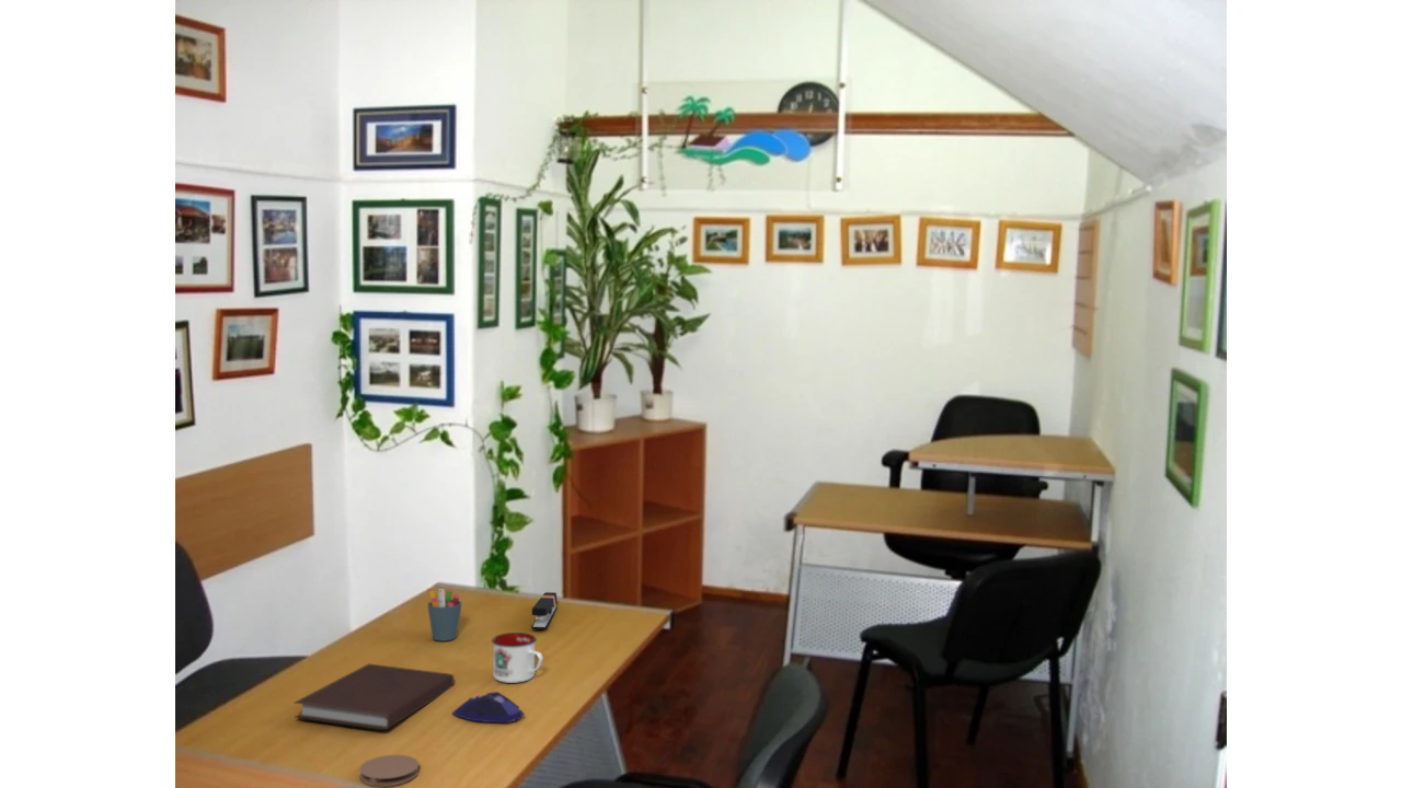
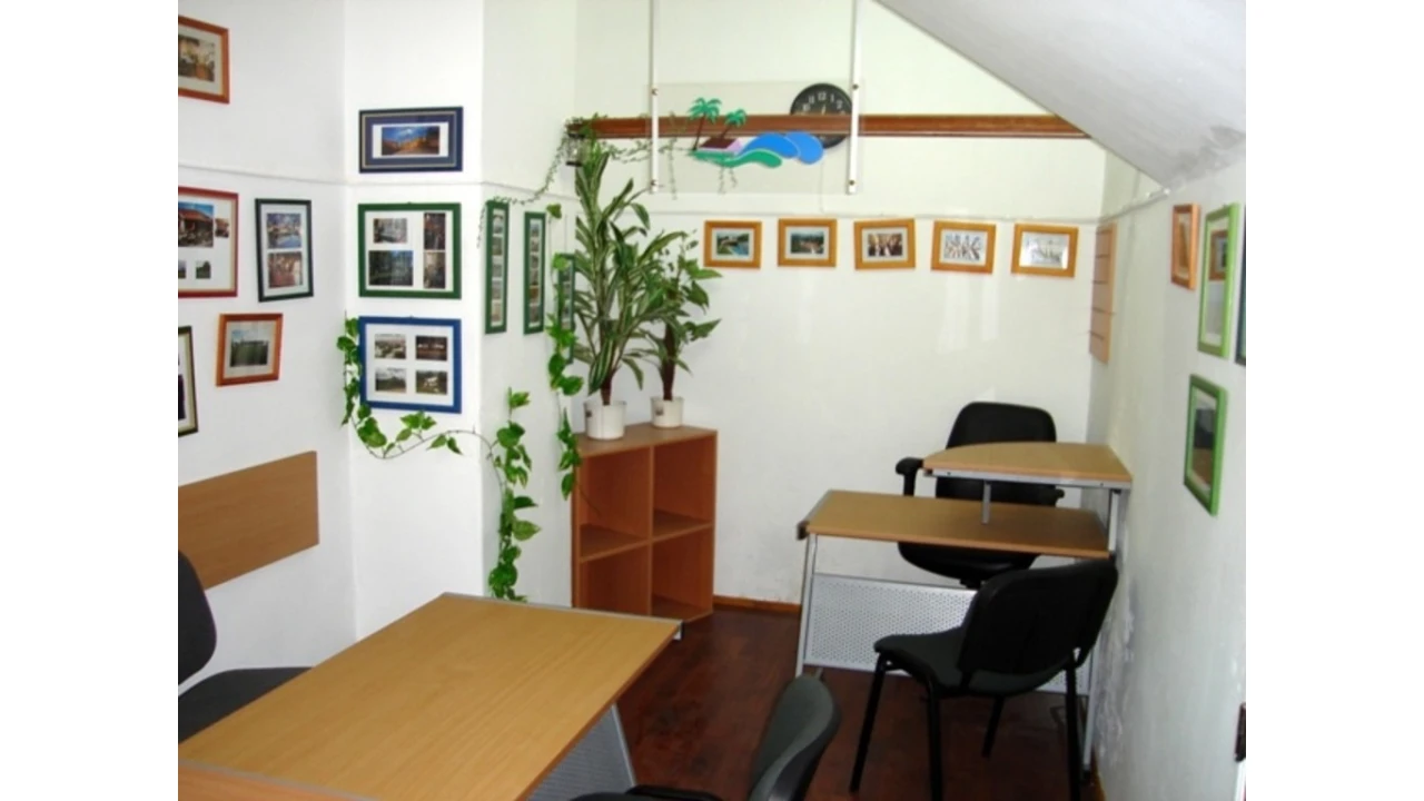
- stapler [530,591,559,630]
- notebook [292,663,455,731]
- computer mouse [450,691,525,723]
- mug [491,631,544,684]
- coaster [358,754,420,787]
- pen holder [426,587,463,642]
